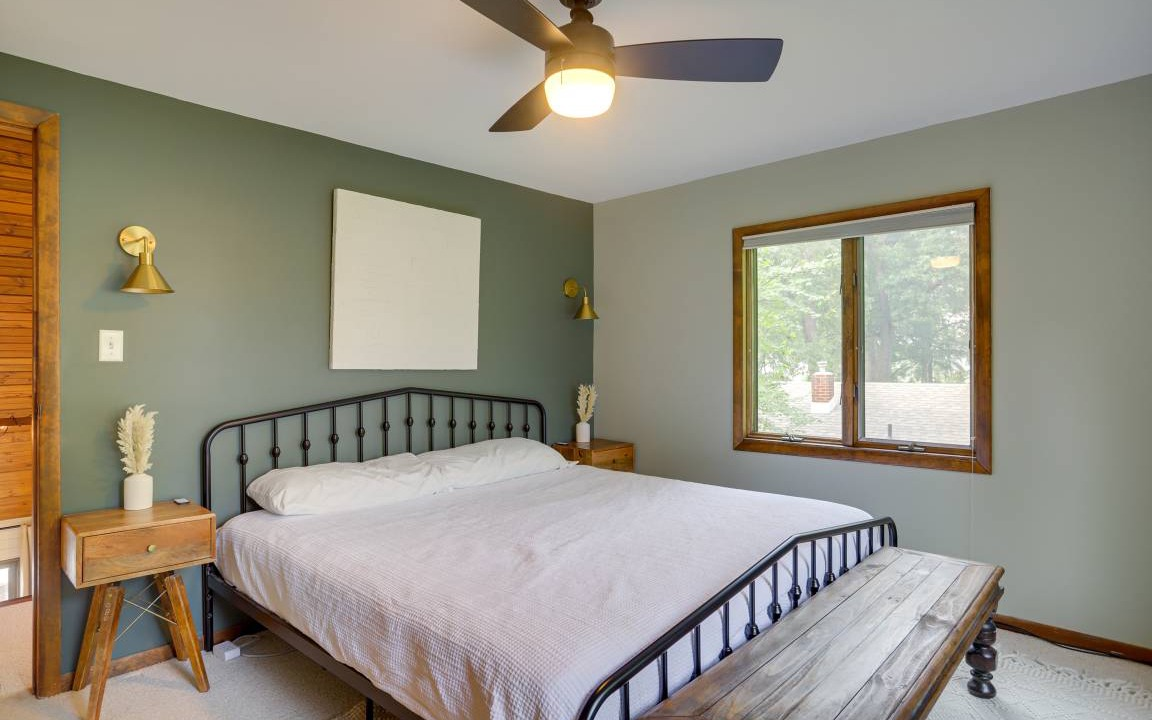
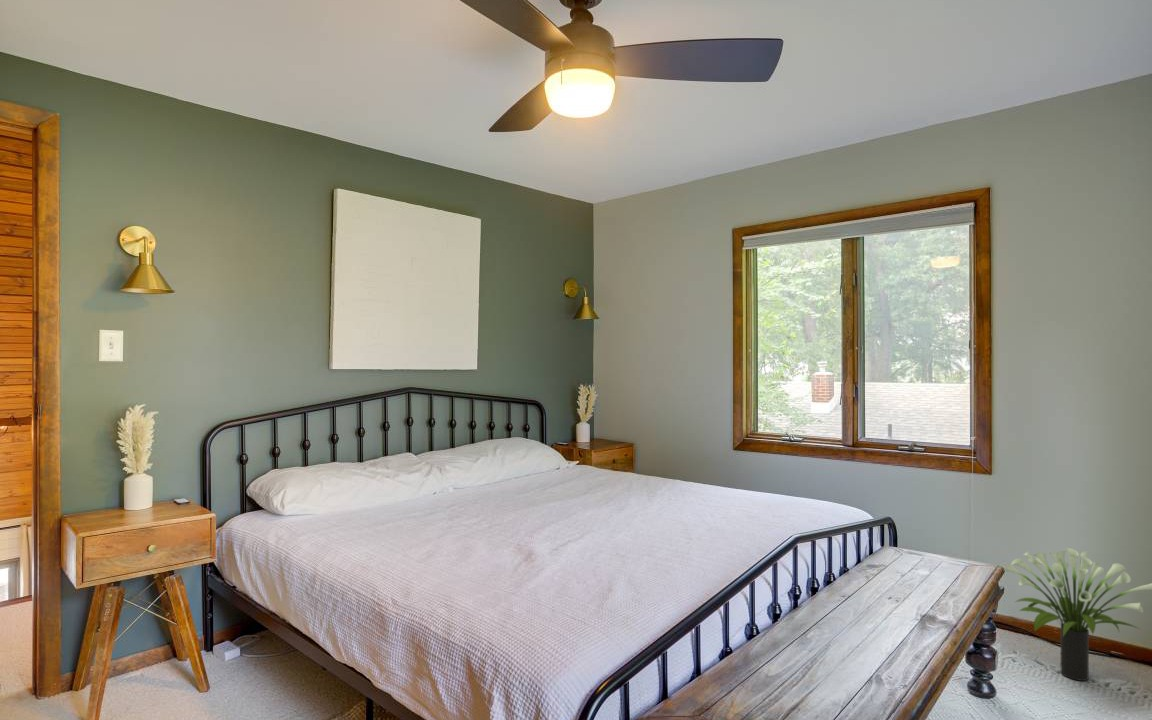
+ potted plant [1003,547,1152,682]
